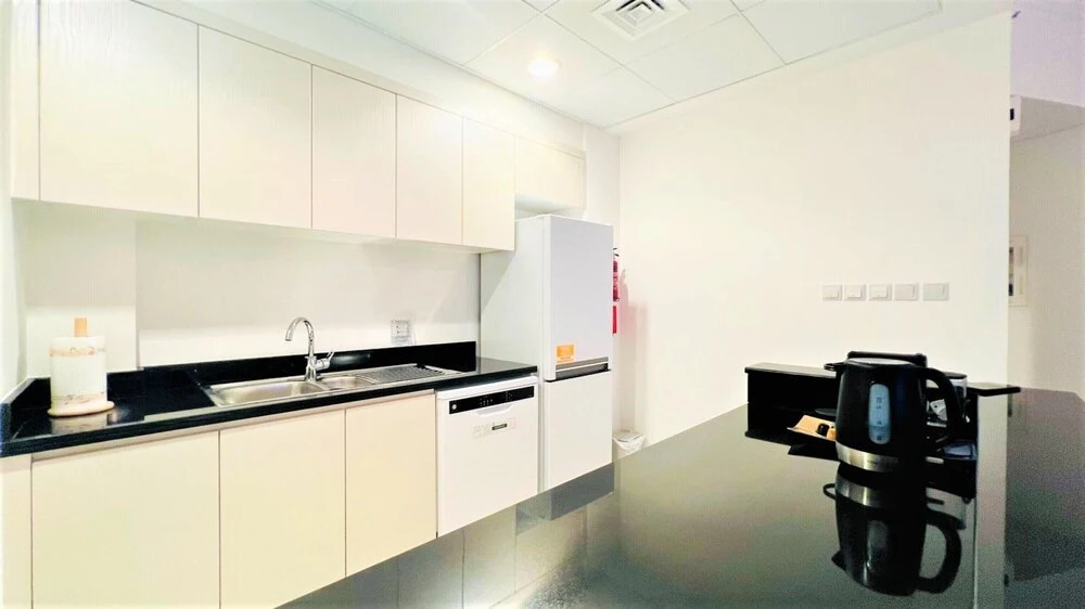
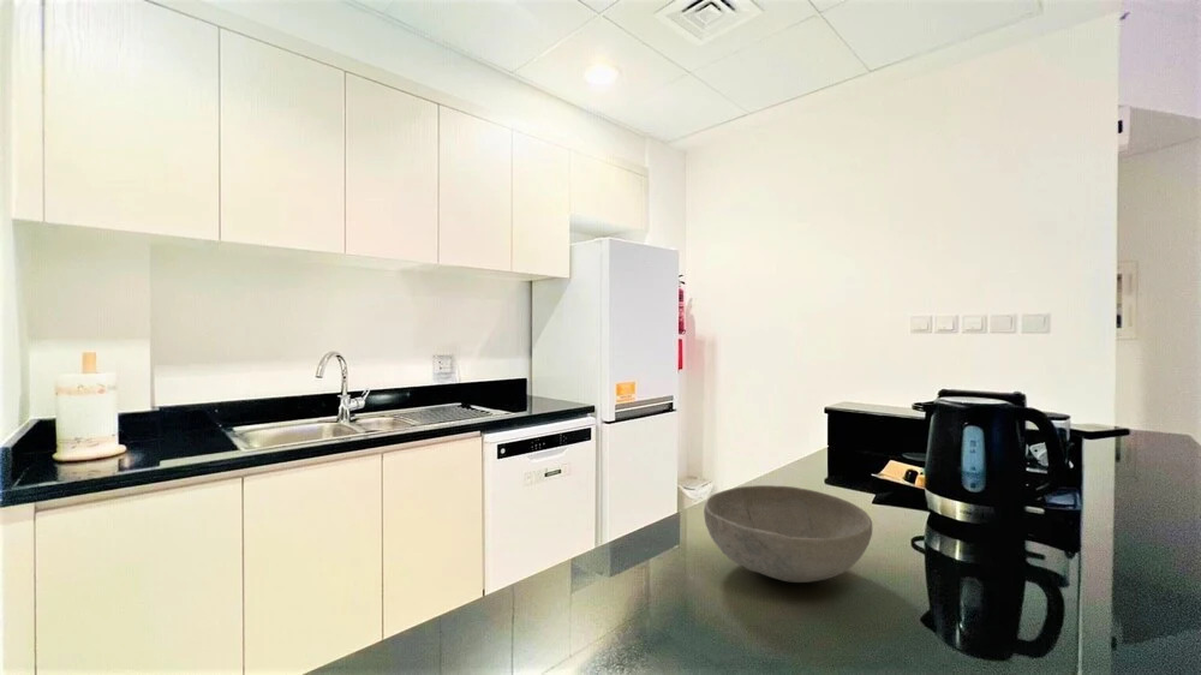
+ bowl [703,484,873,584]
